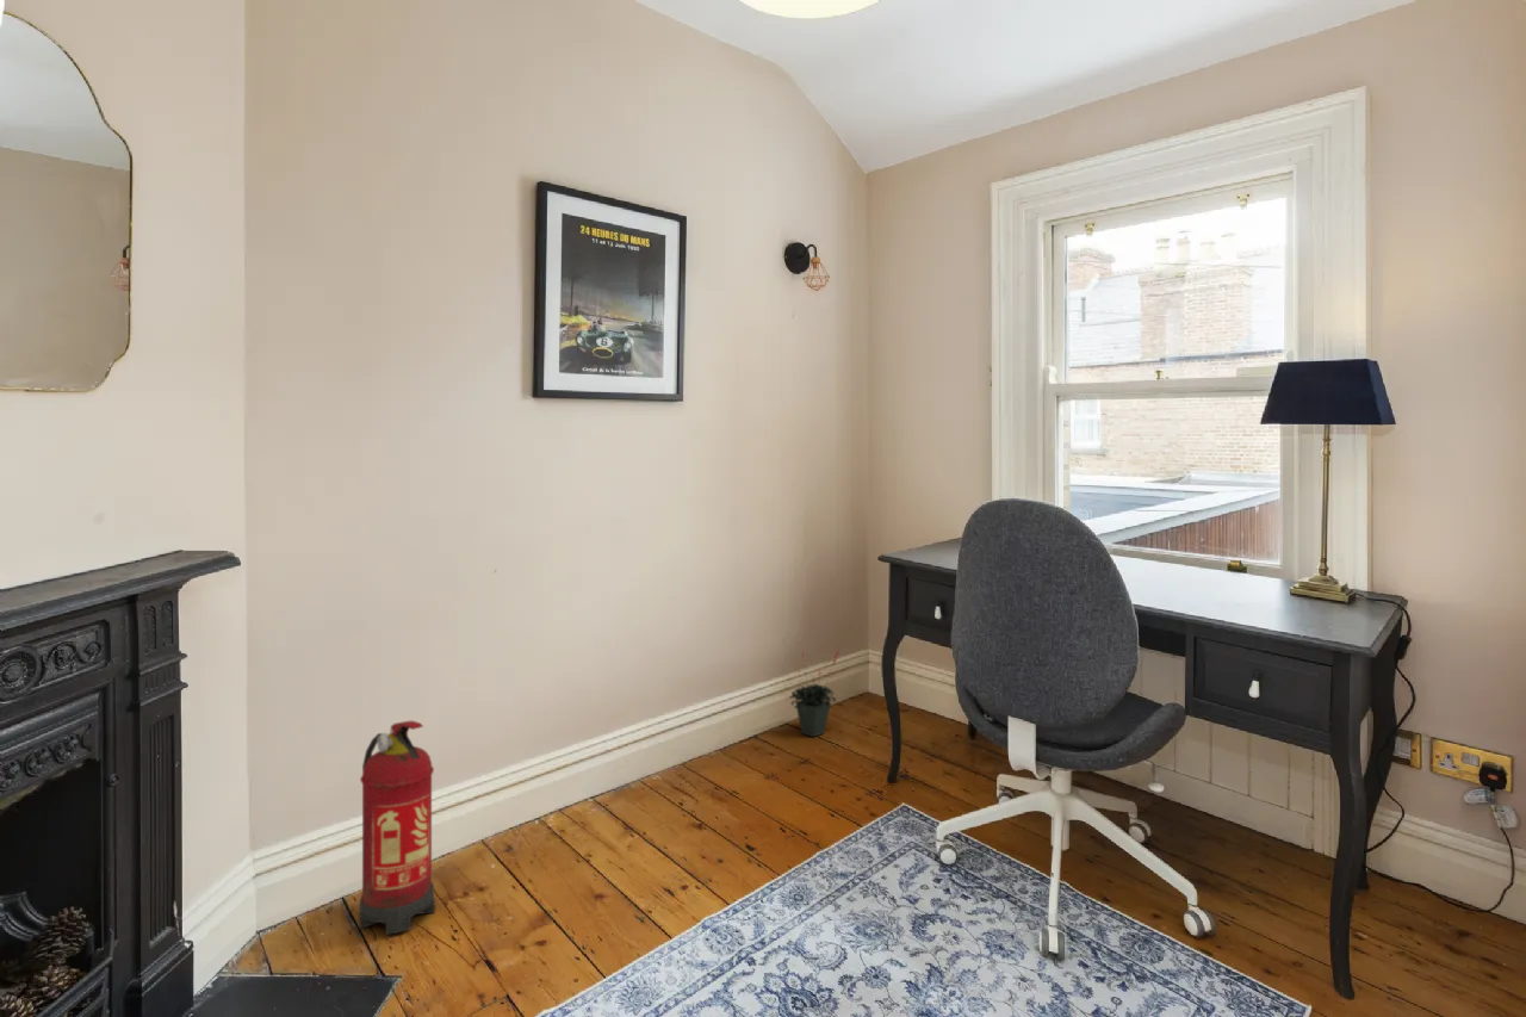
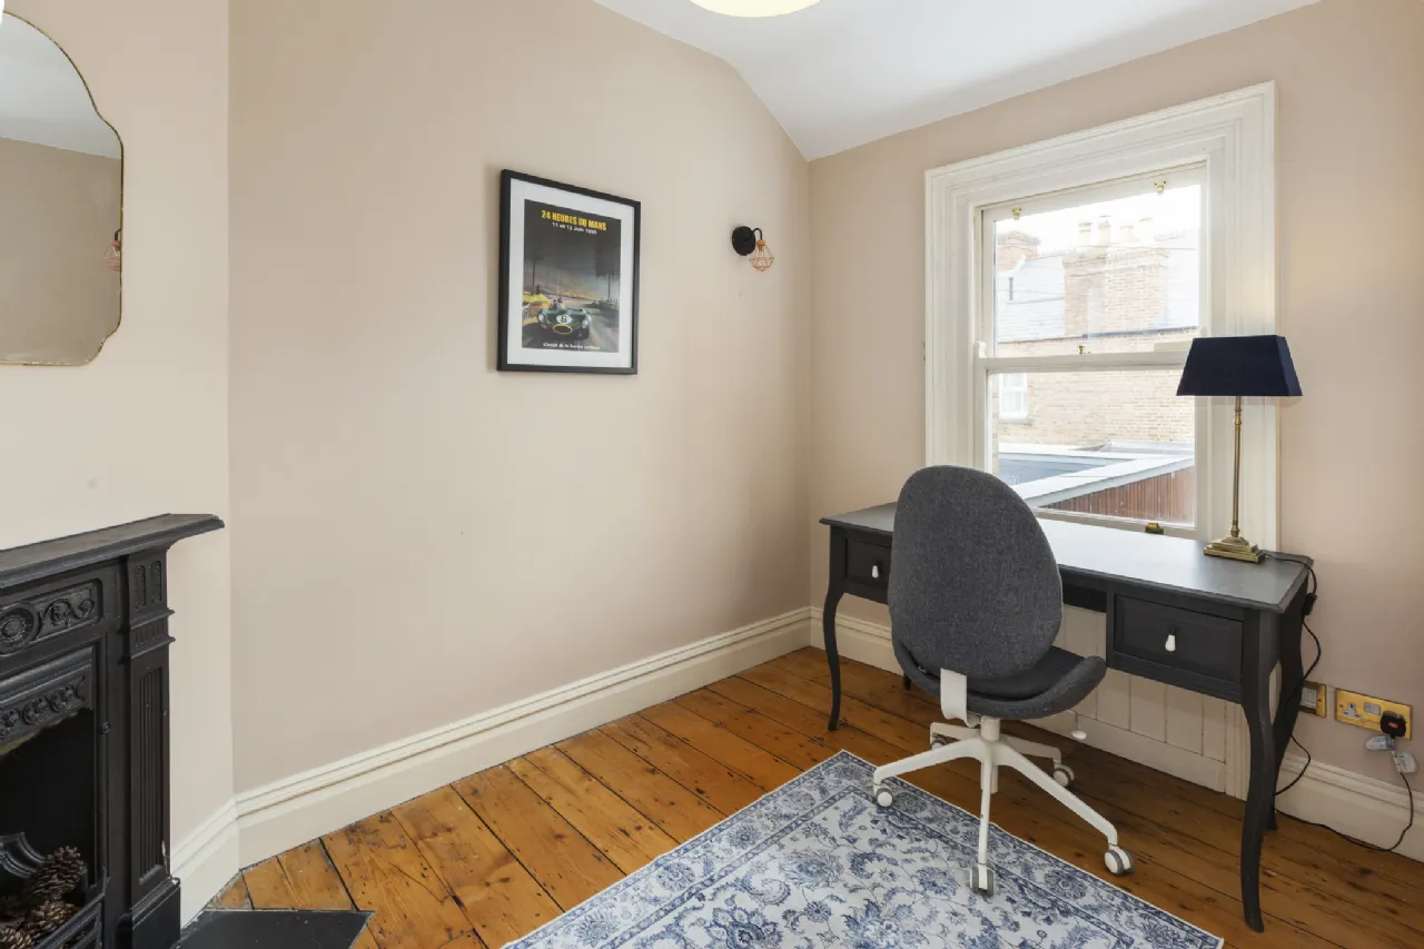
- potted plant [788,647,840,738]
- fire extinguisher [359,719,435,936]
